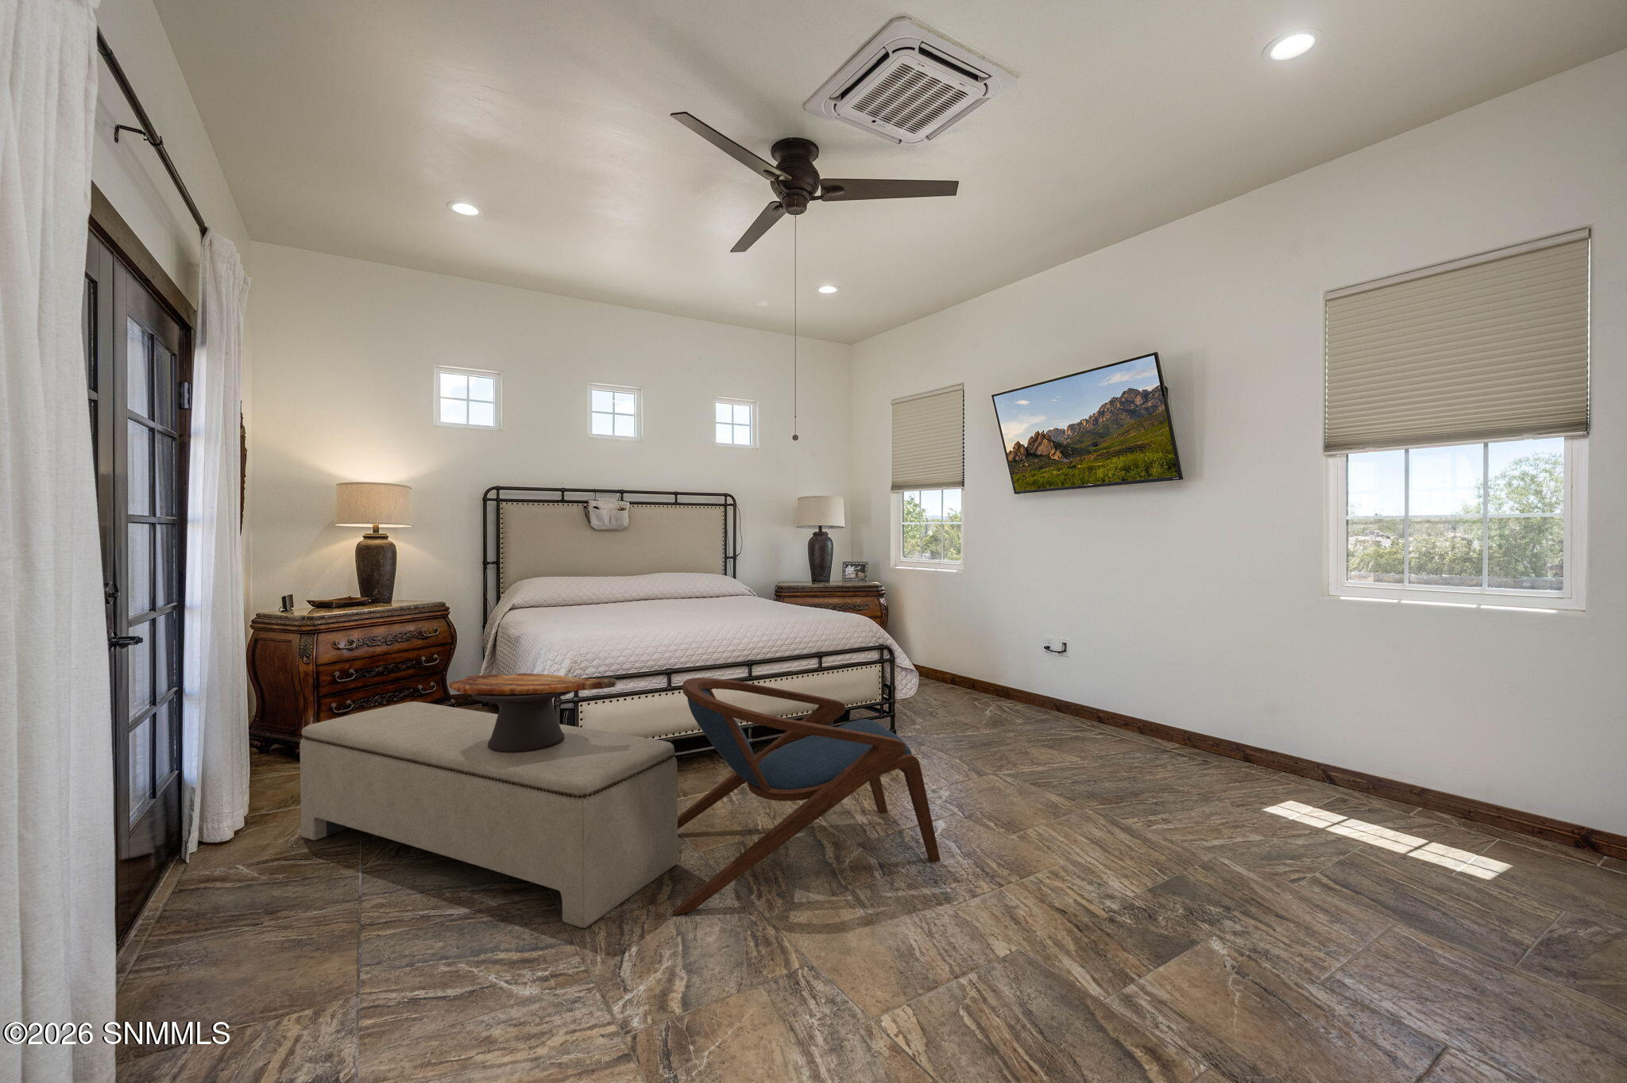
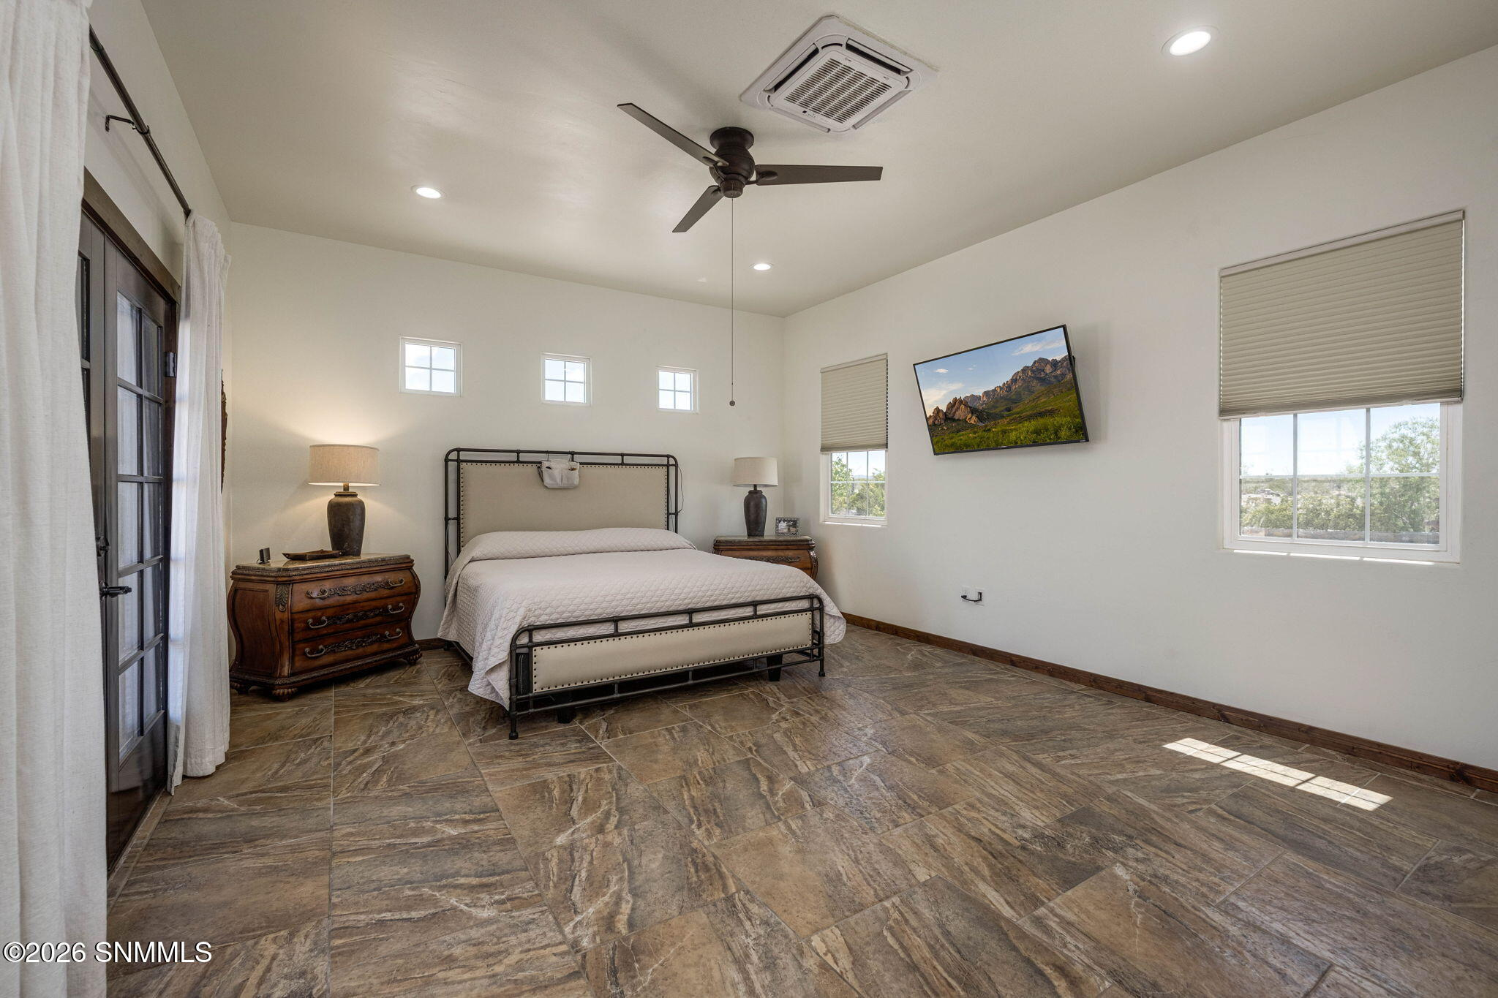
- bench [300,701,679,929]
- armchair [673,677,941,915]
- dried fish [448,673,617,753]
